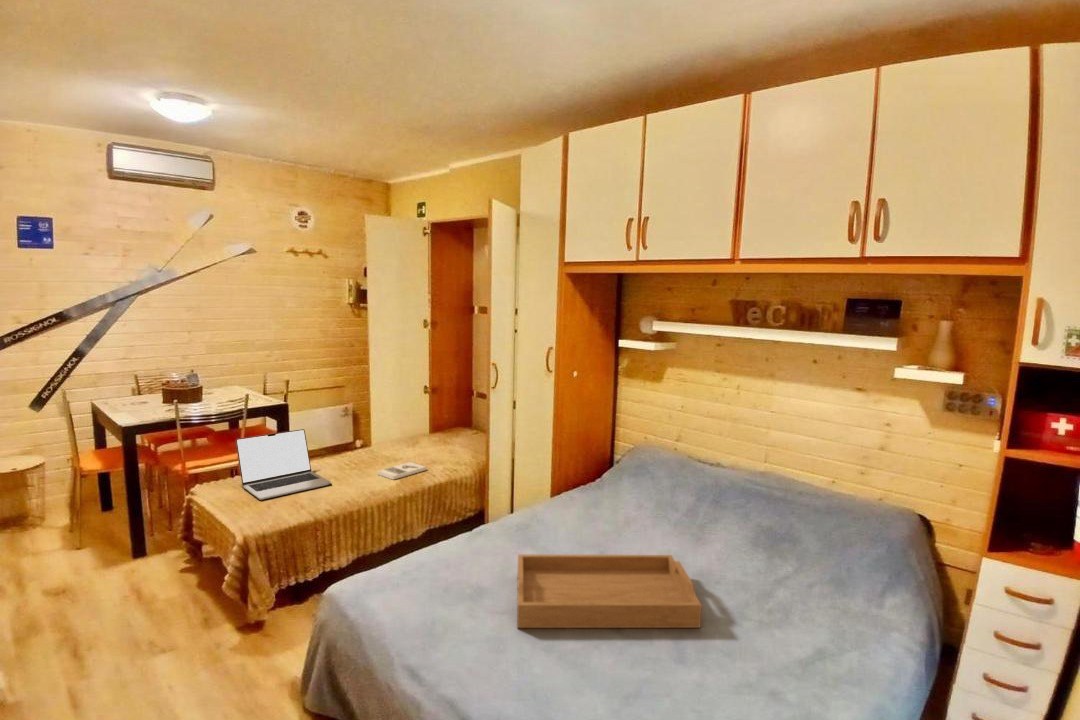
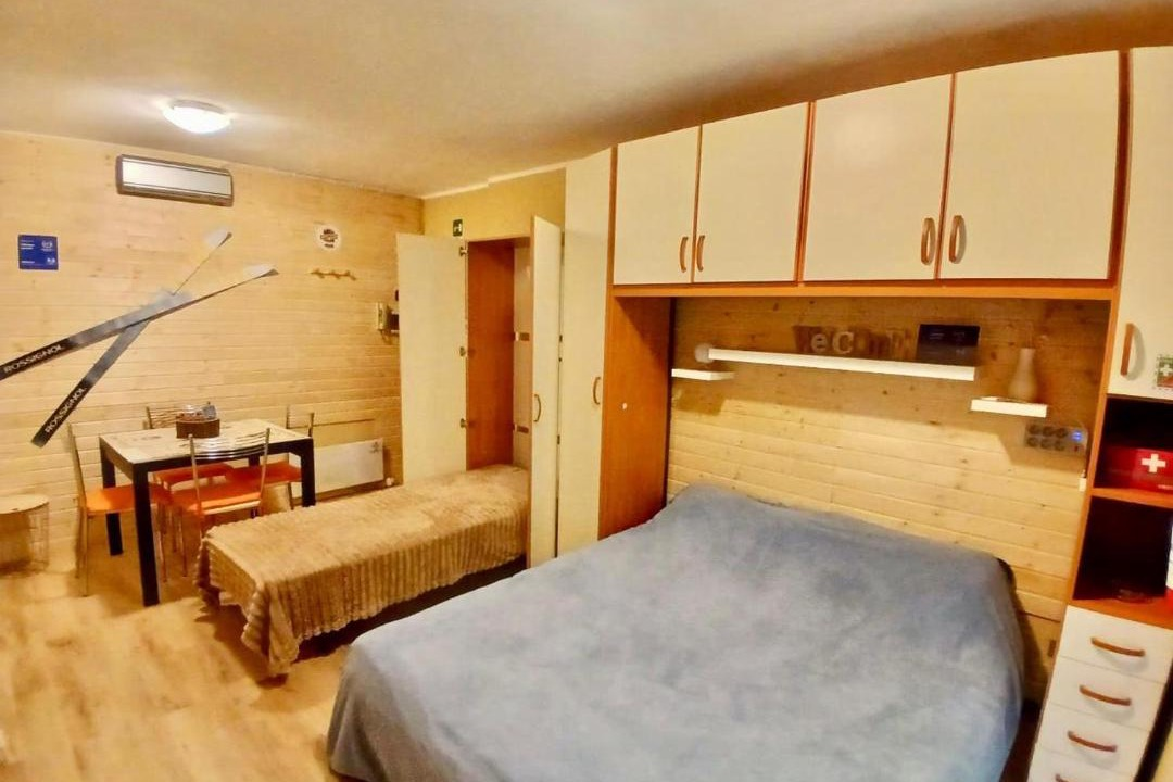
- laptop [235,428,332,501]
- serving tray [516,554,703,629]
- book [376,461,428,481]
